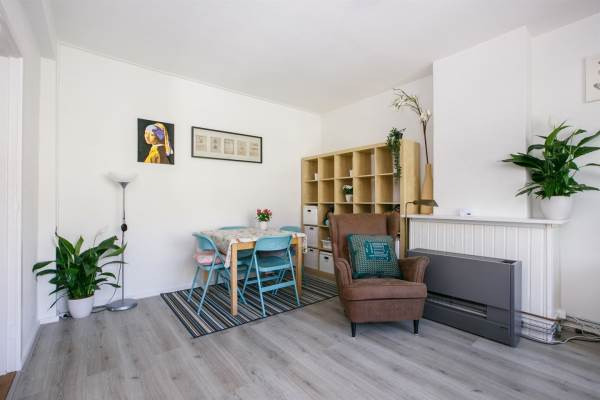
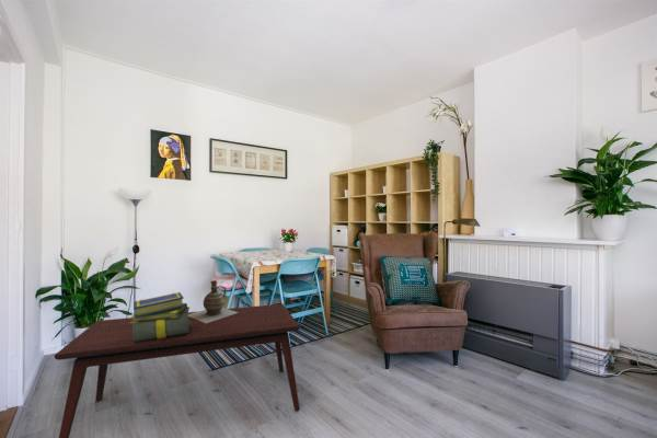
+ coffee table [54,302,301,438]
+ ceramic jug [188,279,239,323]
+ stack of books [129,291,191,342]
